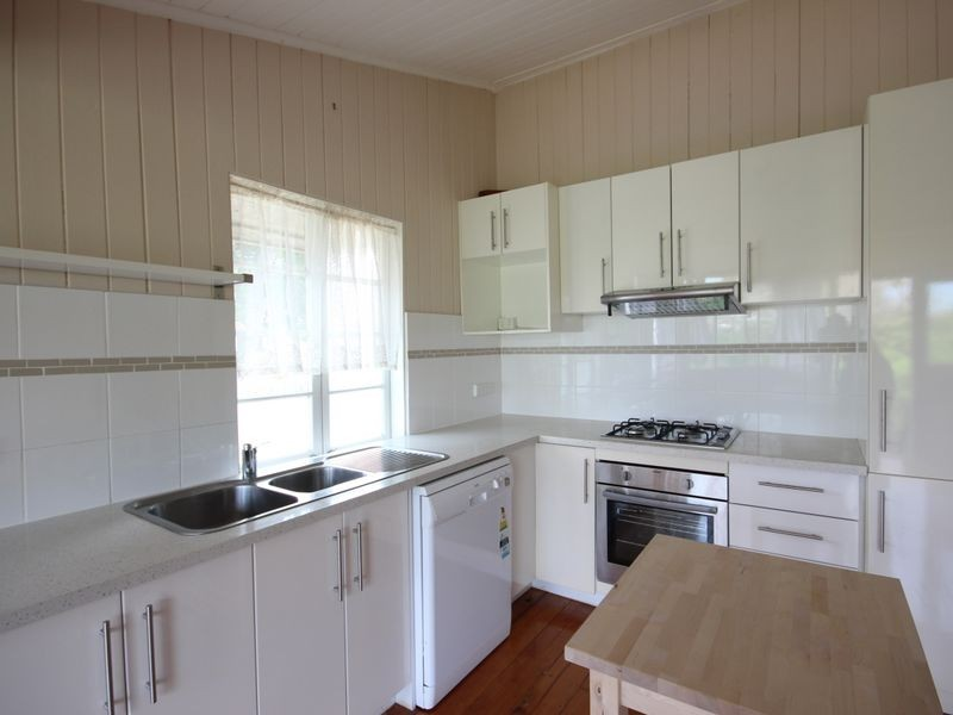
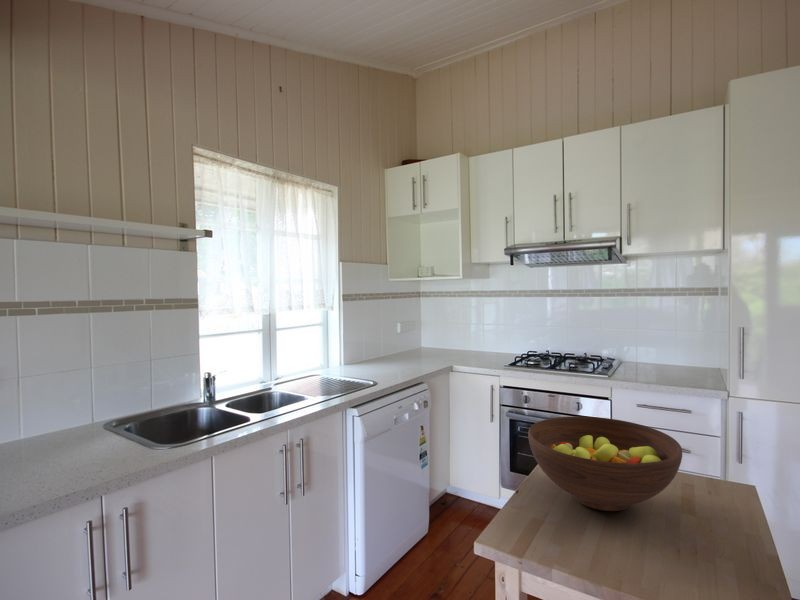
+ fruit bowl [527,415,683,512]
